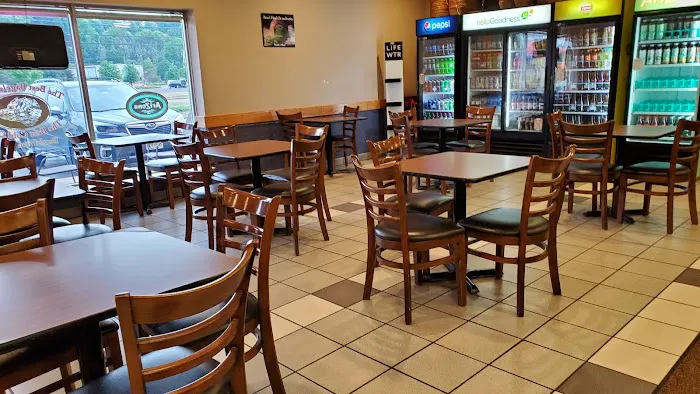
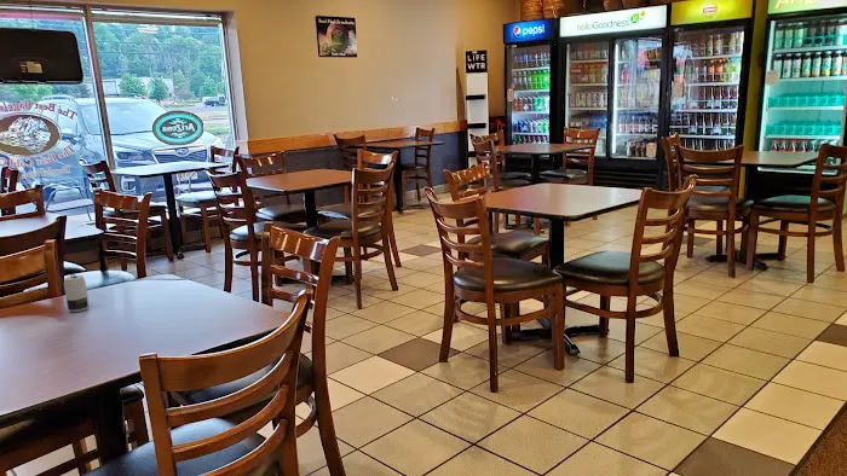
+ beverage can [63,273,91,313]
